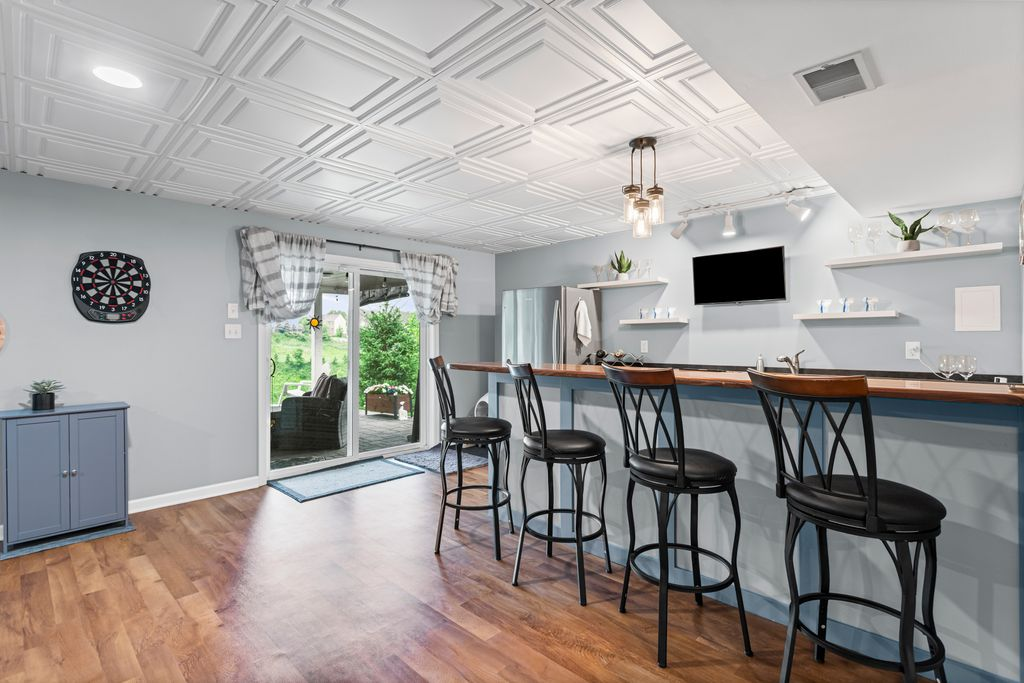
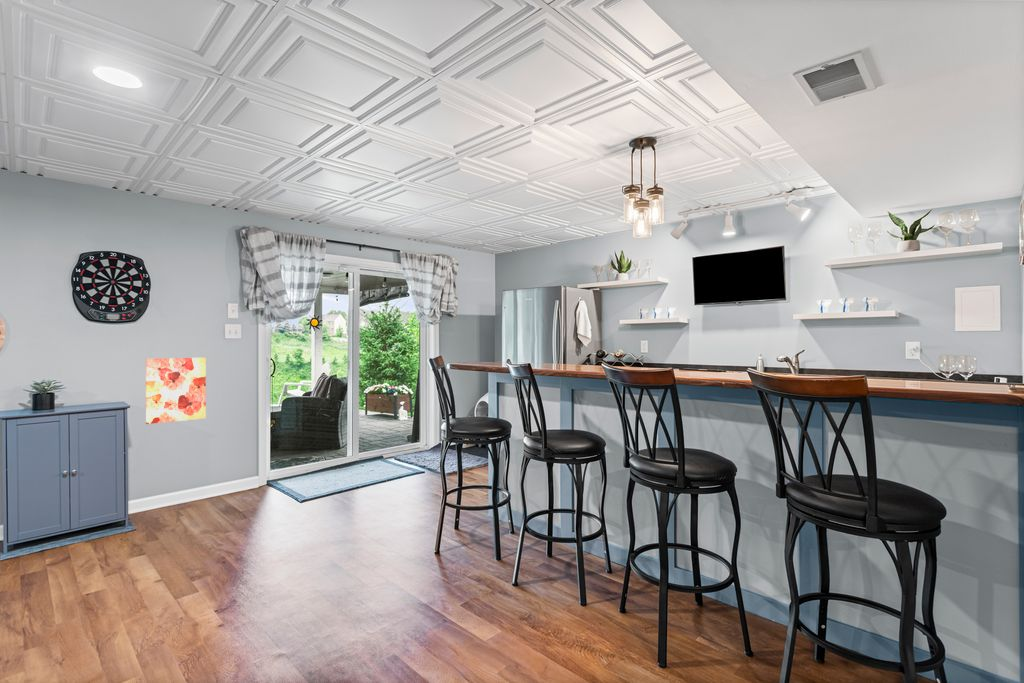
+ wall art [145,357,207,425]
